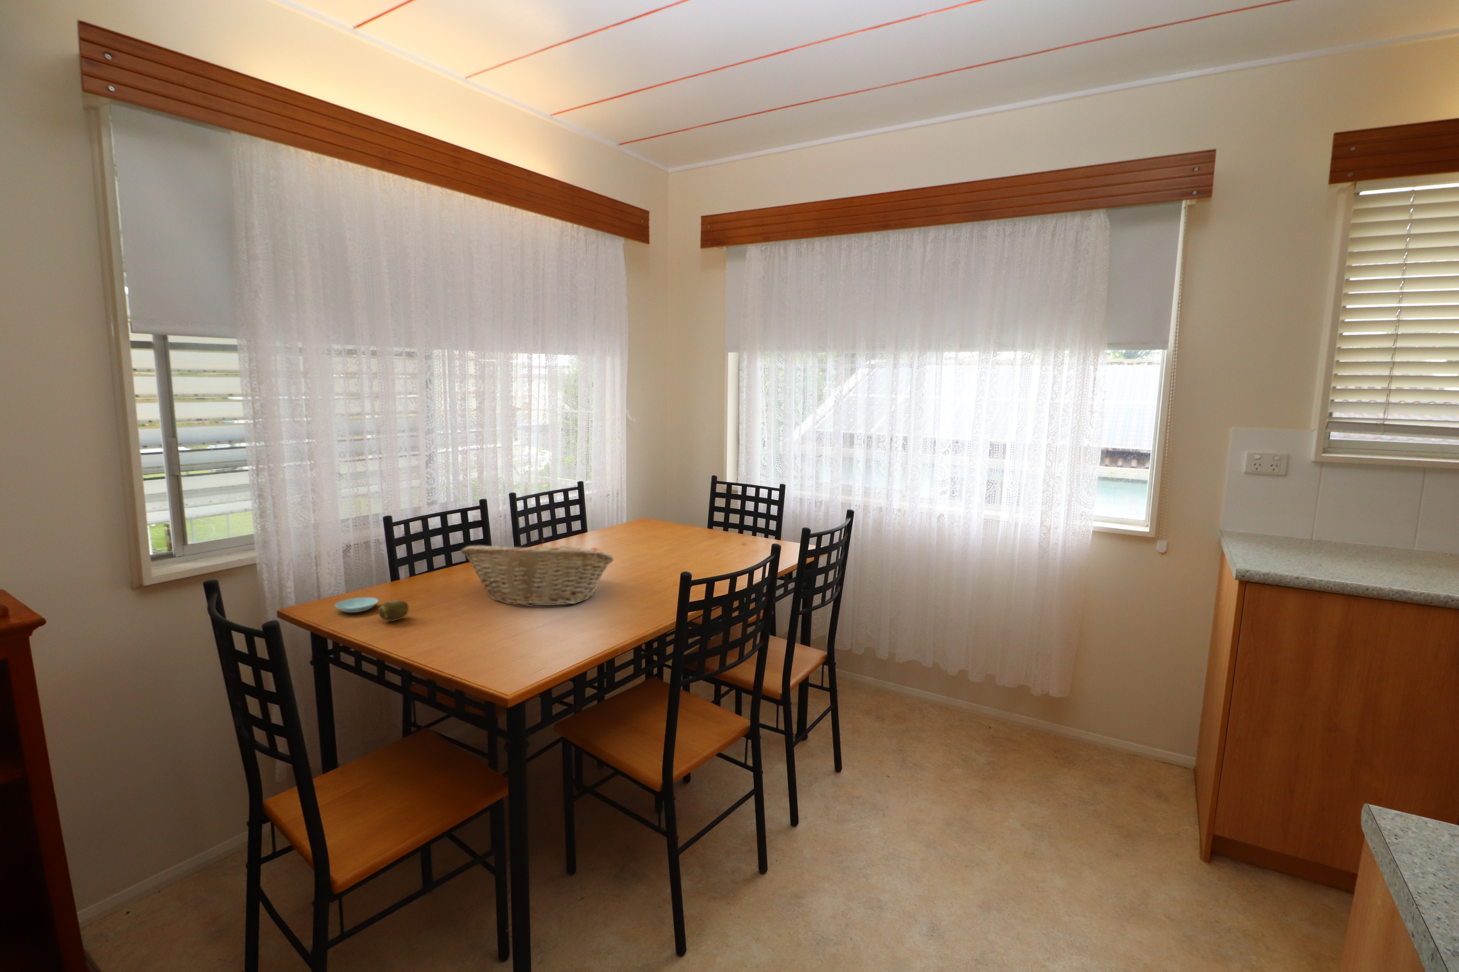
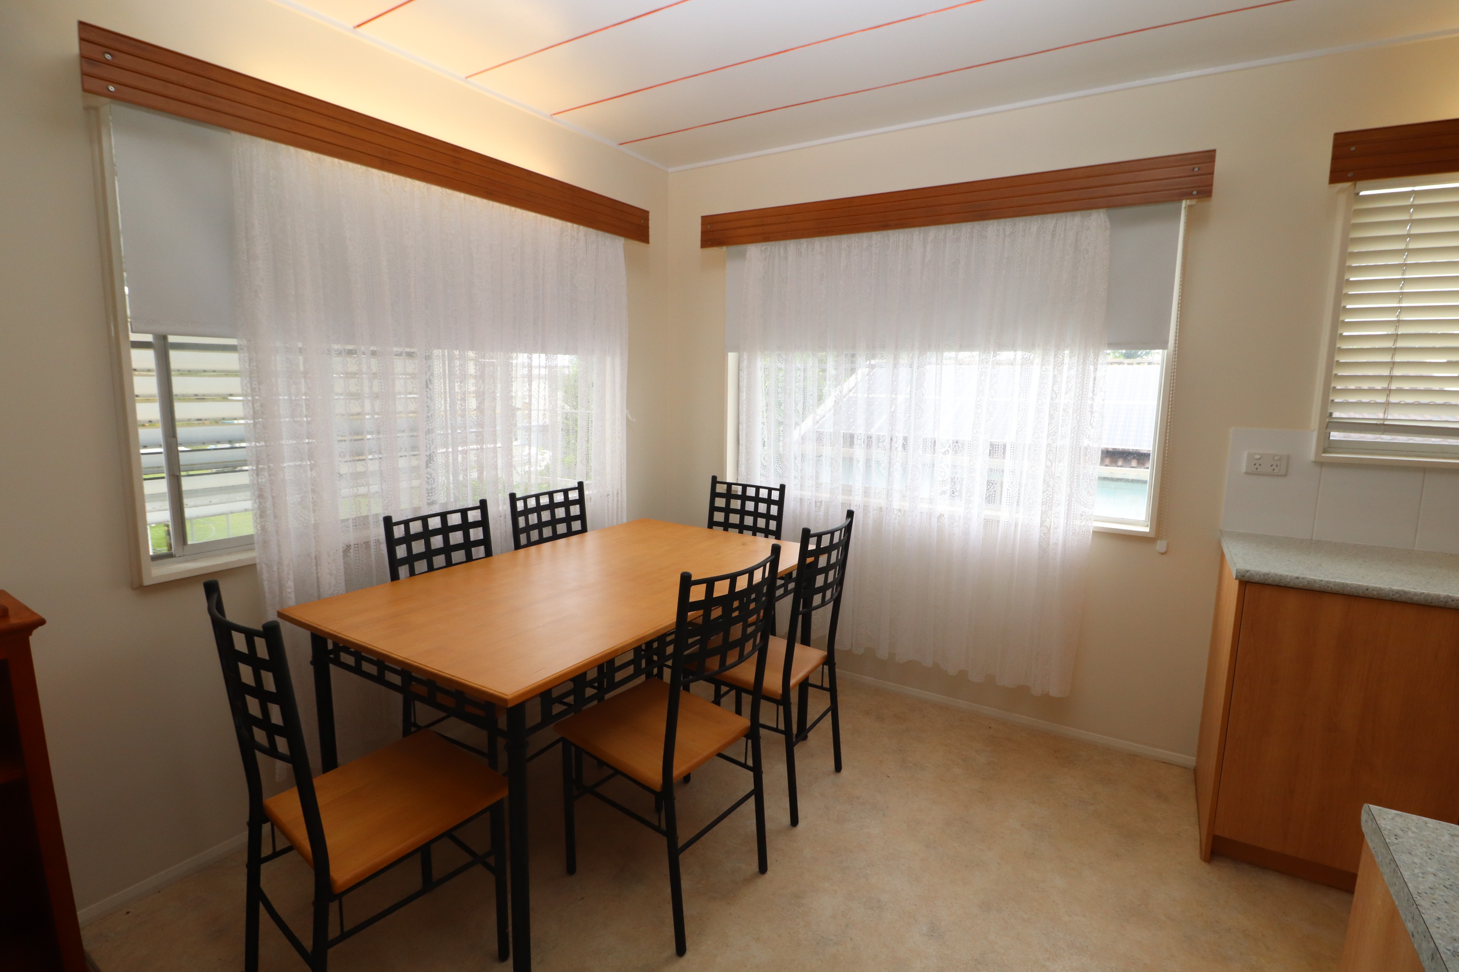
- fruit [378,600,409,622]
- saucer [334,597,379,613]
- fruit basket [460,539,614,606]
